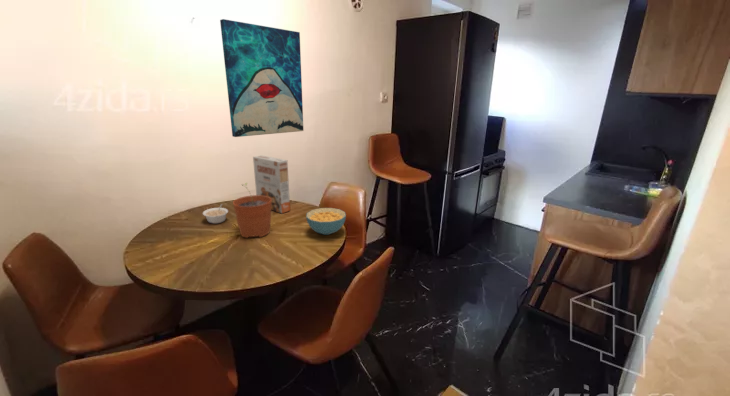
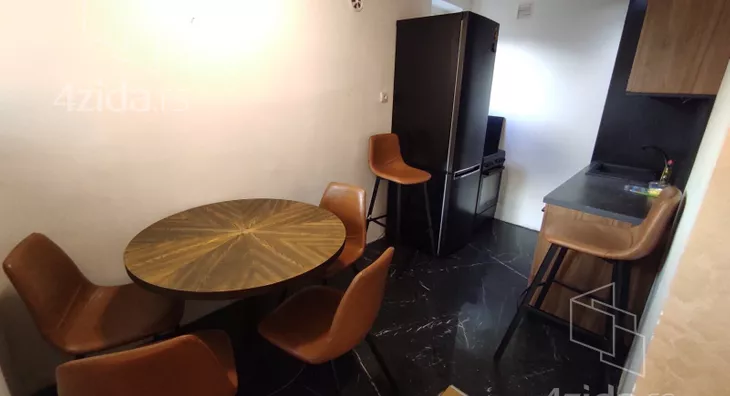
- wall art [219,18,305,138]
- cereal box [252,154,291,214]
- plant pot [232,182,272,239]
- cereal bowl [305,207,347,236]
- legume [202,203,229,224]
